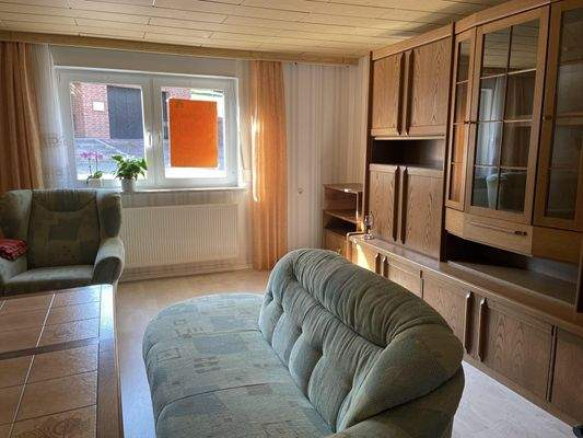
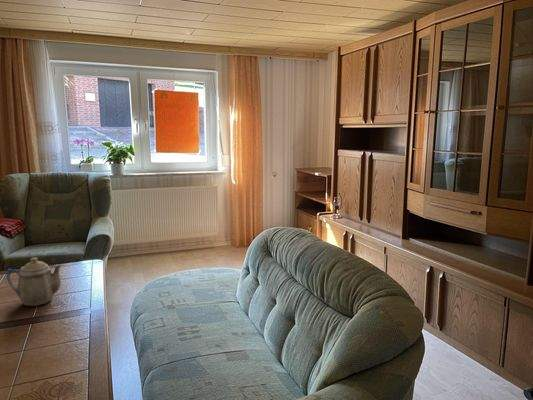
+ teapot [6,257,62,307]
